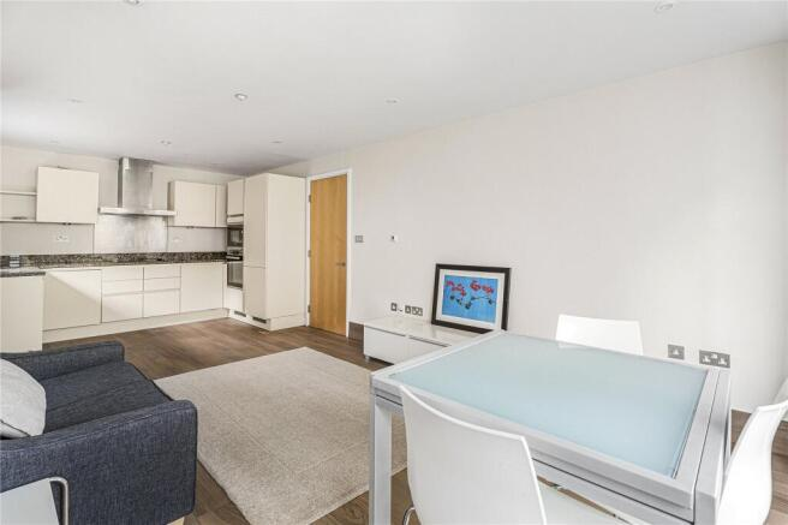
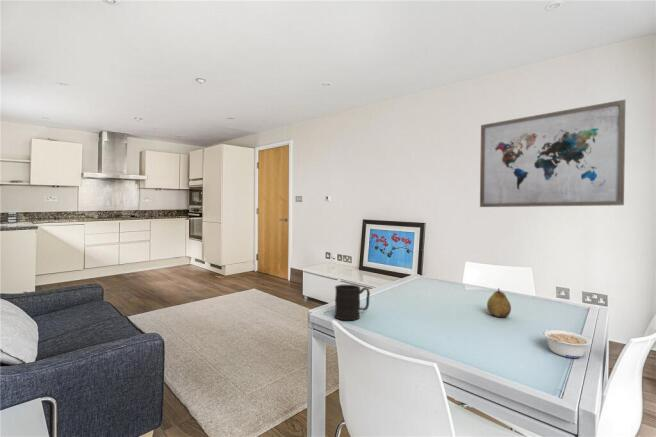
+ fruit [486,287,512,318]
+ legume [542,328,593,359]
+ wall art [479,99,626,208]
+ mug [334,284,371,321]
